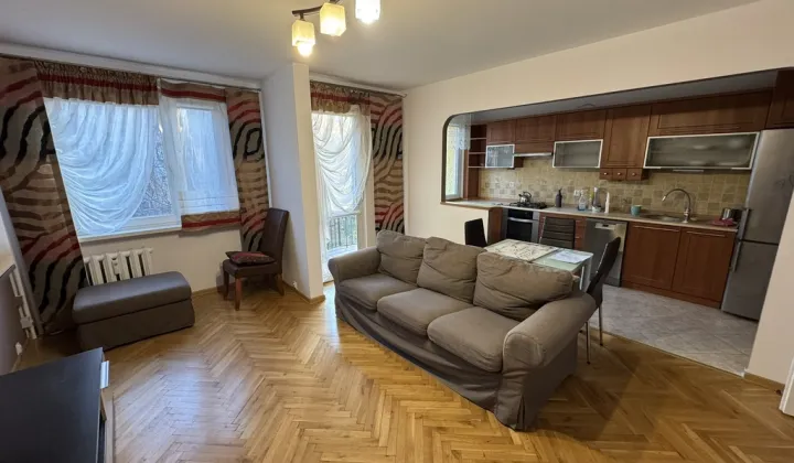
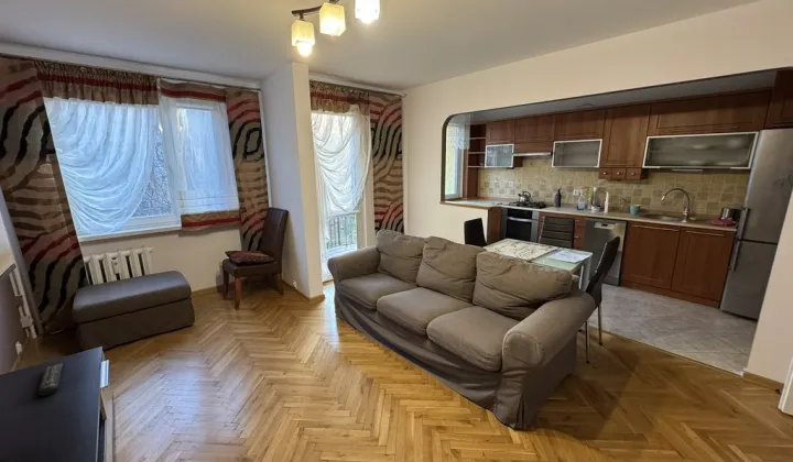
+ remote control [37,362,64,397]
